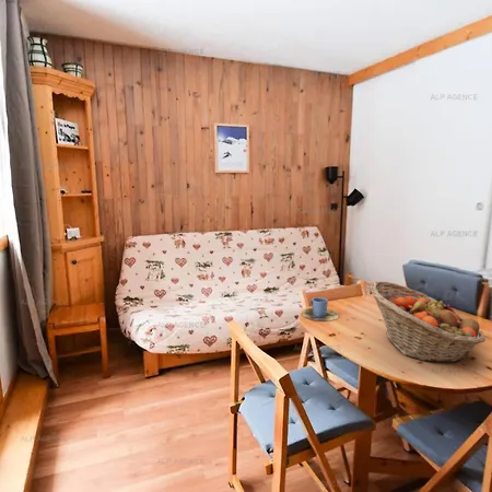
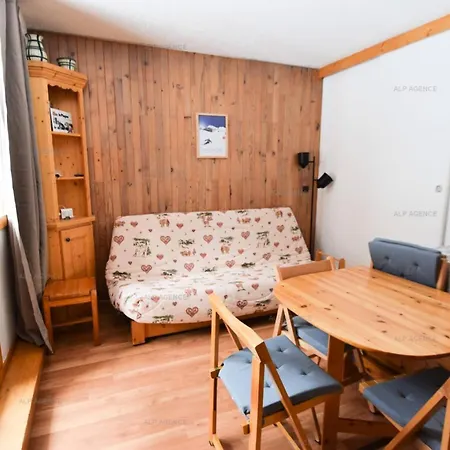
- fruit basket [368,280,487,364]
- cup [301,296,340,323]
